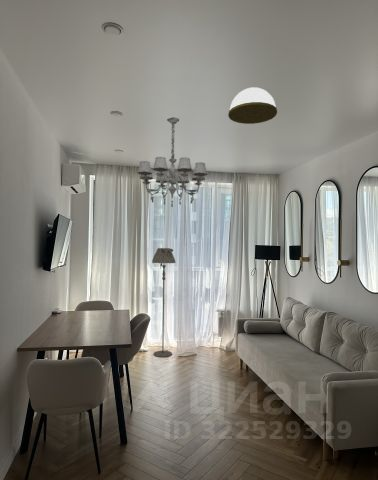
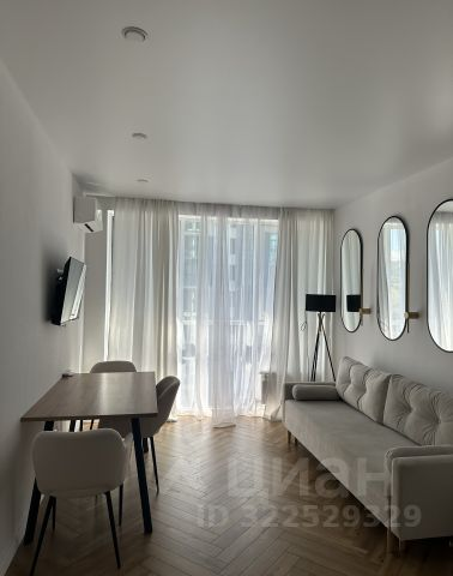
- dome light [227,86,278,125]
- floor lamp [151,247,177,358]
- chandelier [137,116,209,208]
